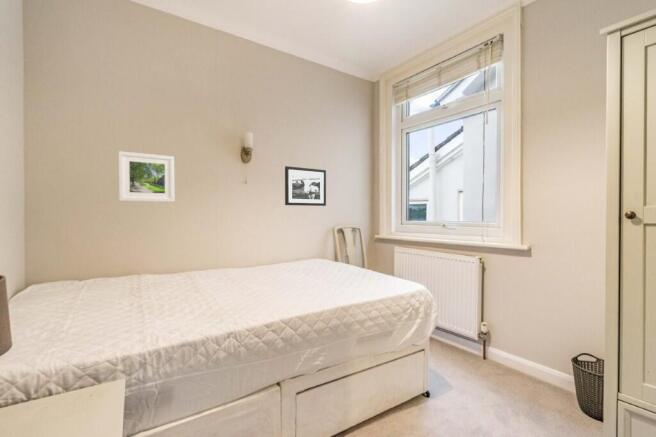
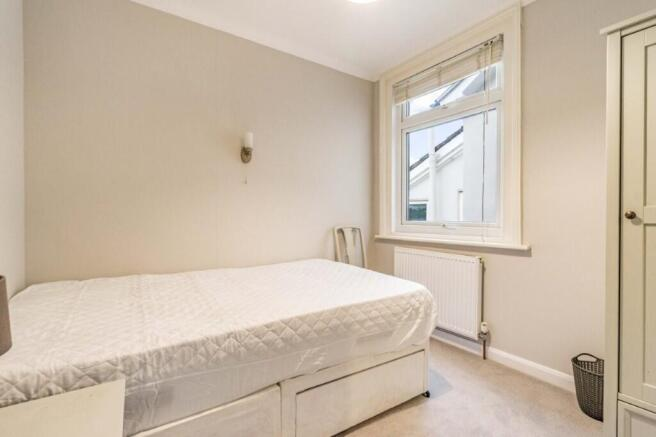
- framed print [117,150,175,203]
- picture frame [284,165,327,207]
